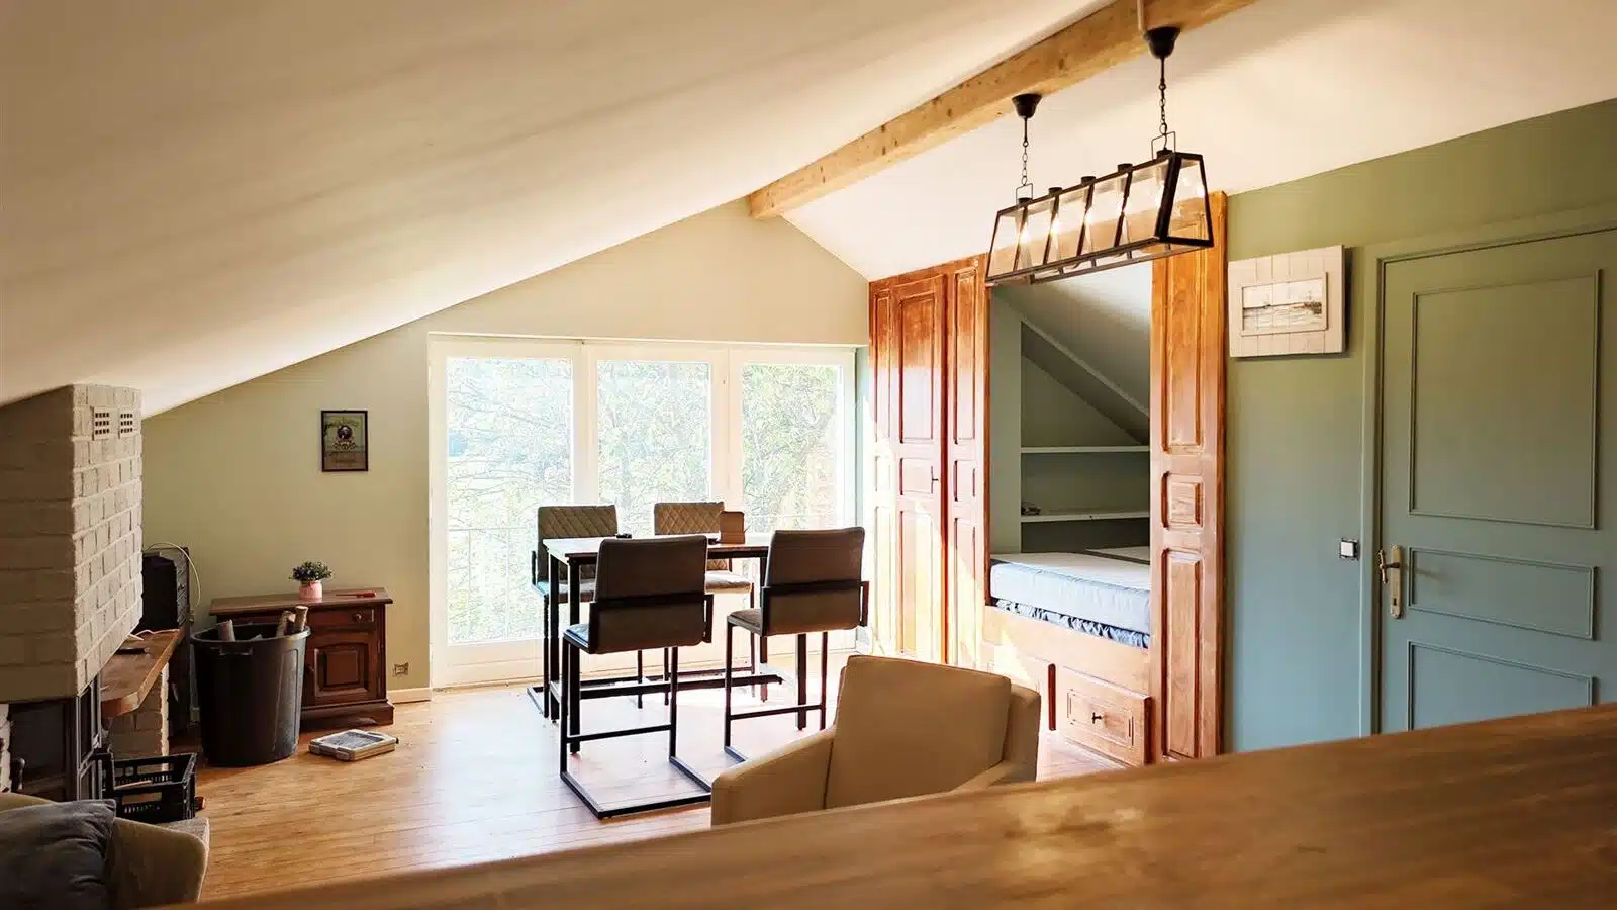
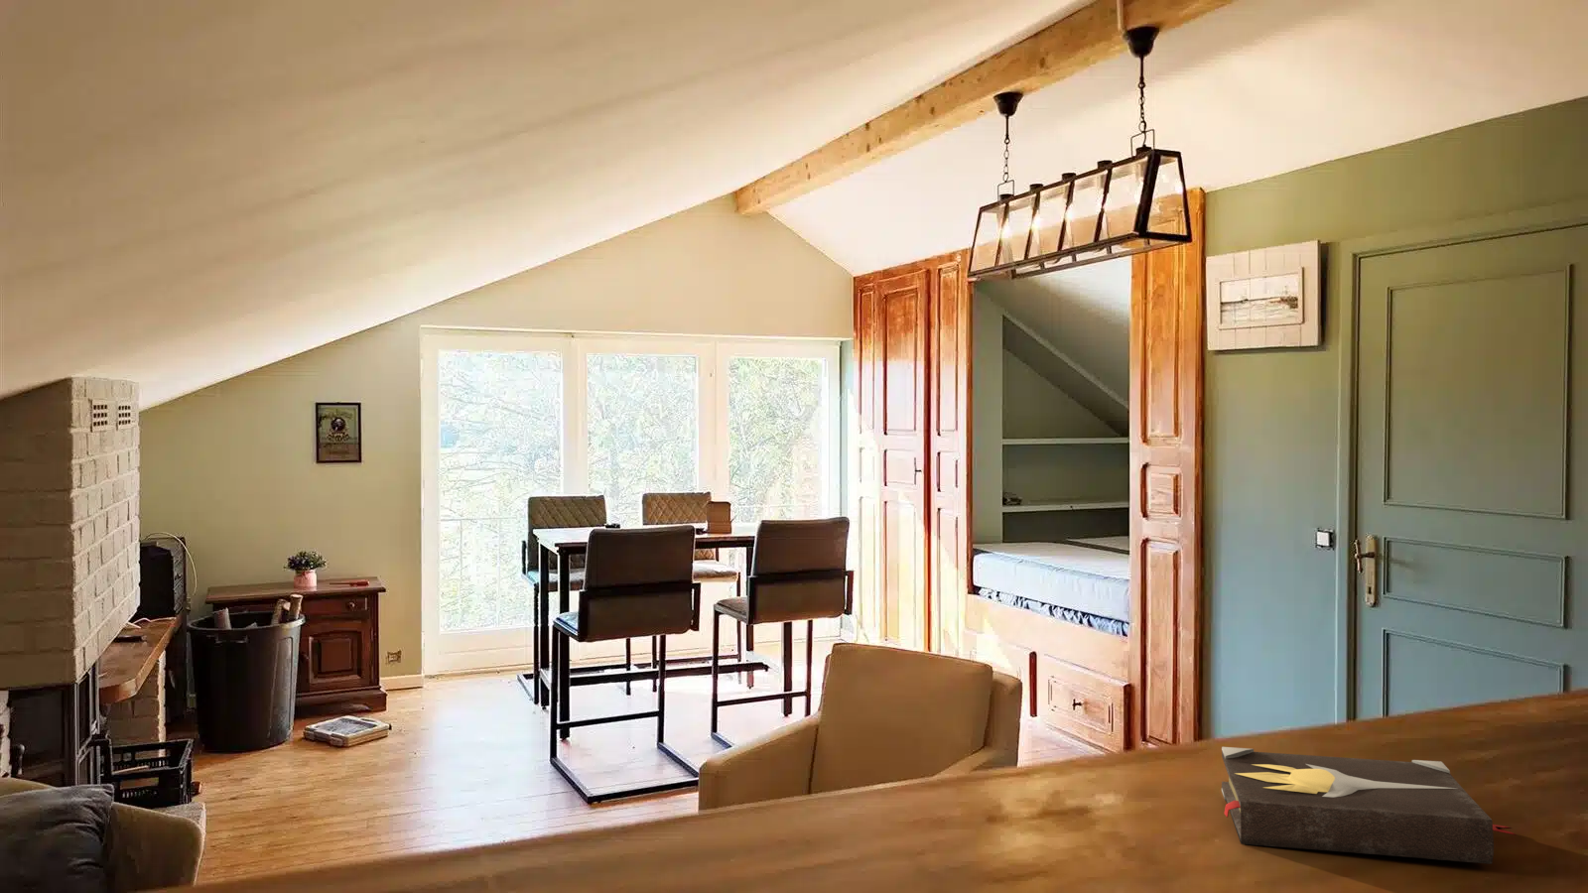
+ hardback book [1220,746,1517,866]
